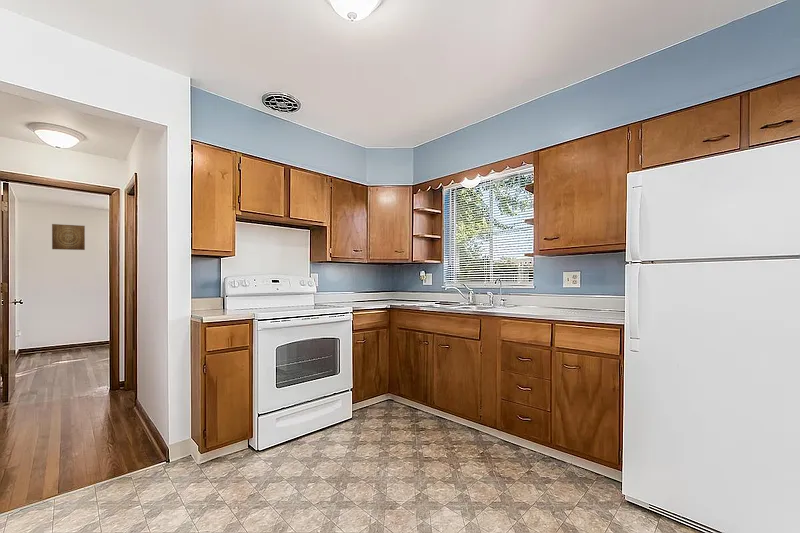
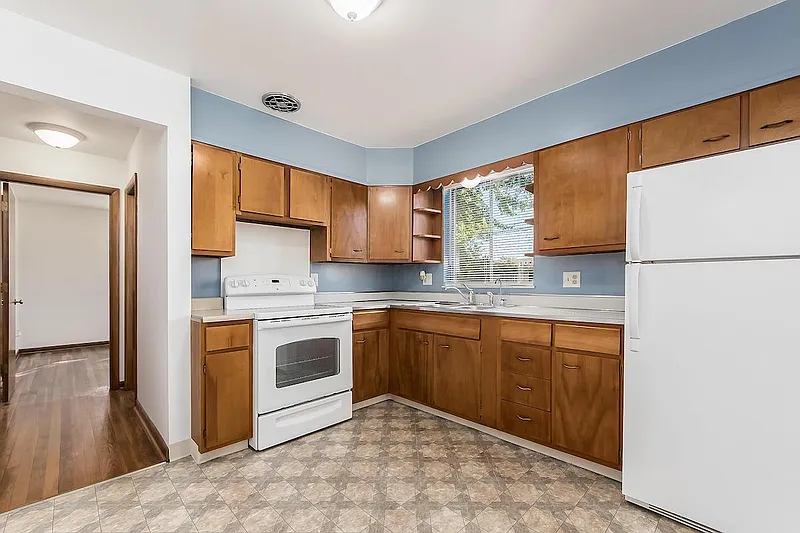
- wall art [51,223,86,251]
